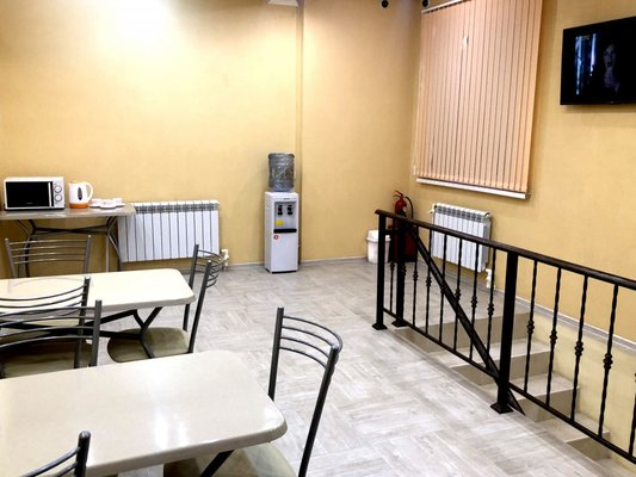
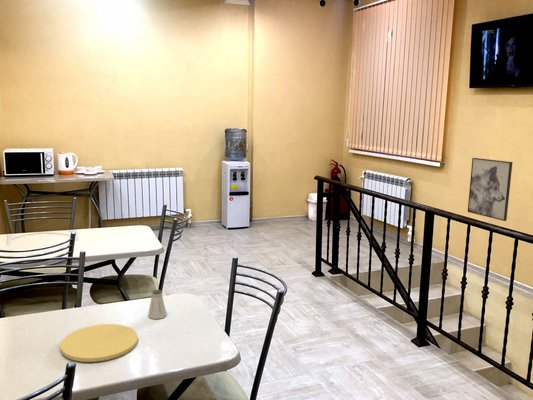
+ wall art [467,157,514,222]
+ saltshaker [147,289,168,320]
+ plate [59,323,139,363]
